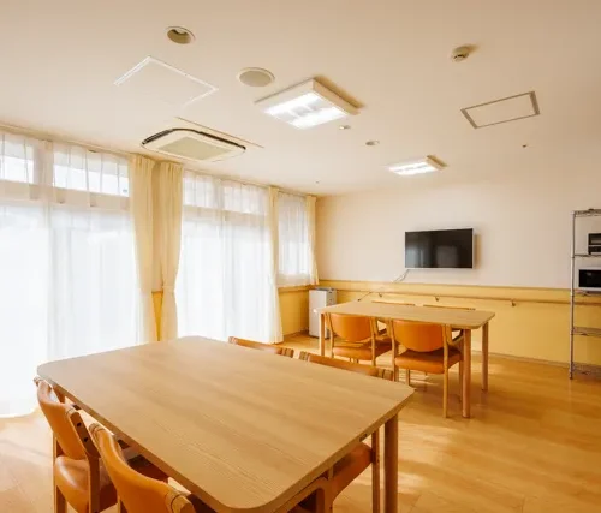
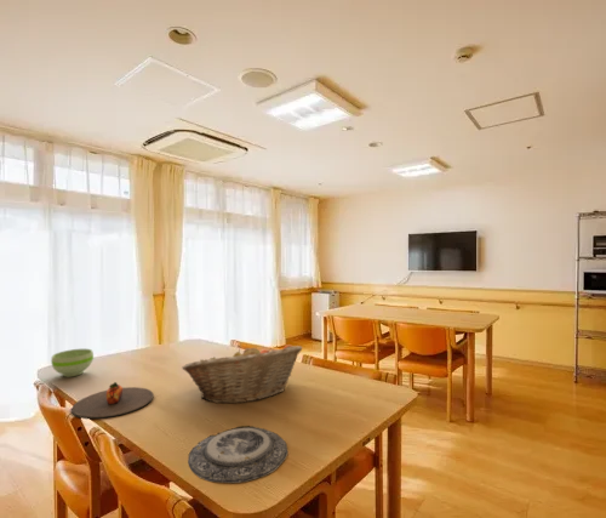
+ fruit basket [181,343,303,404]
+ bowl [50,348,95,377]
+ plate [187,425,288,484]
+ plate [70,381,155,421]
